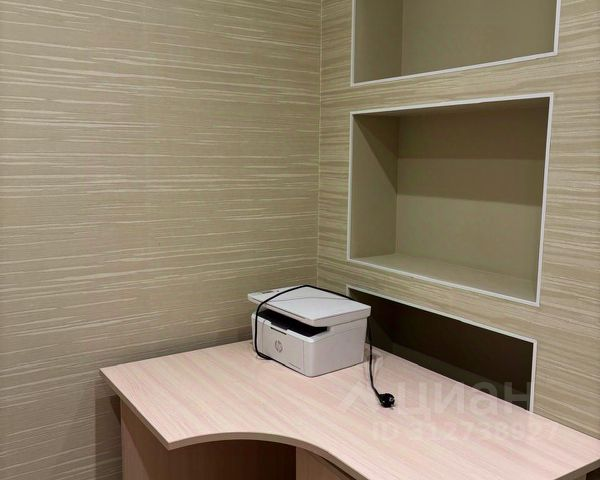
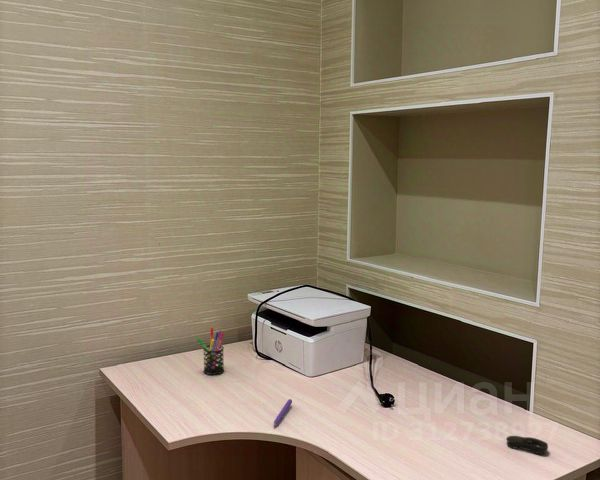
+ pen [273,398,293,427]
+ computer mouse [505,435,549,455]
+ pen holder [196,327,225,376]
